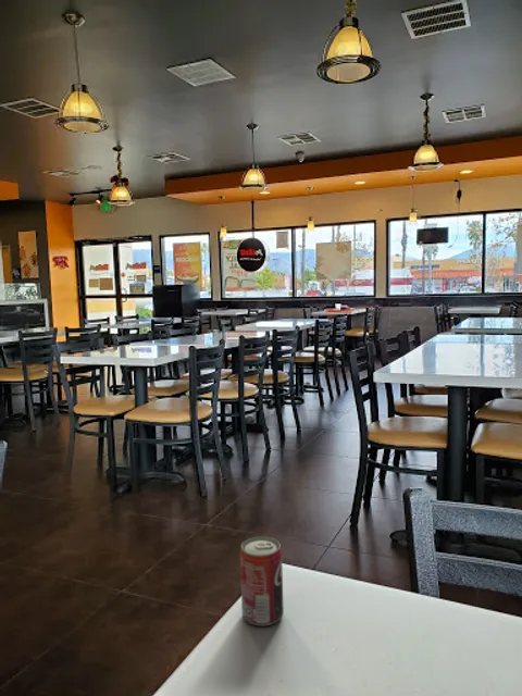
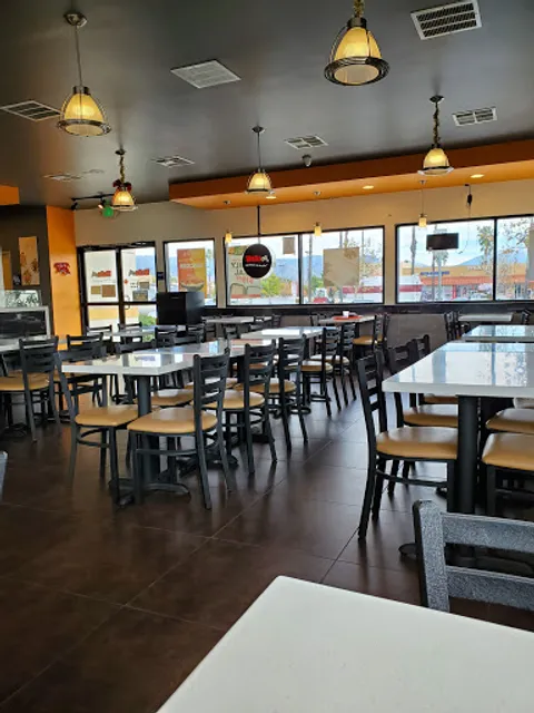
- soda can [239,535,285,626]
